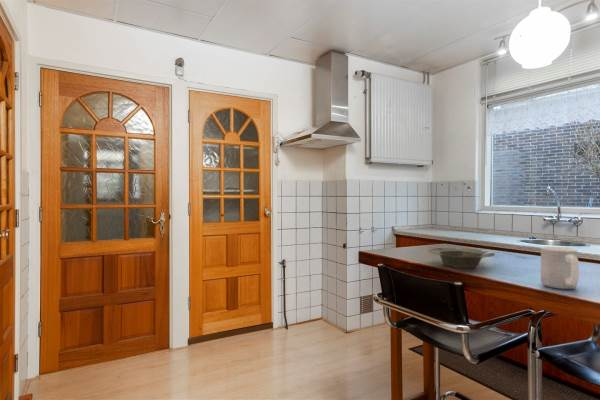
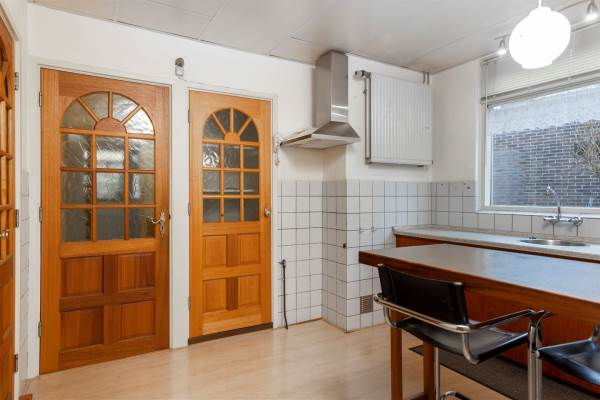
- mug [540,246,580,290]
- bowl [427,247,496,269]
